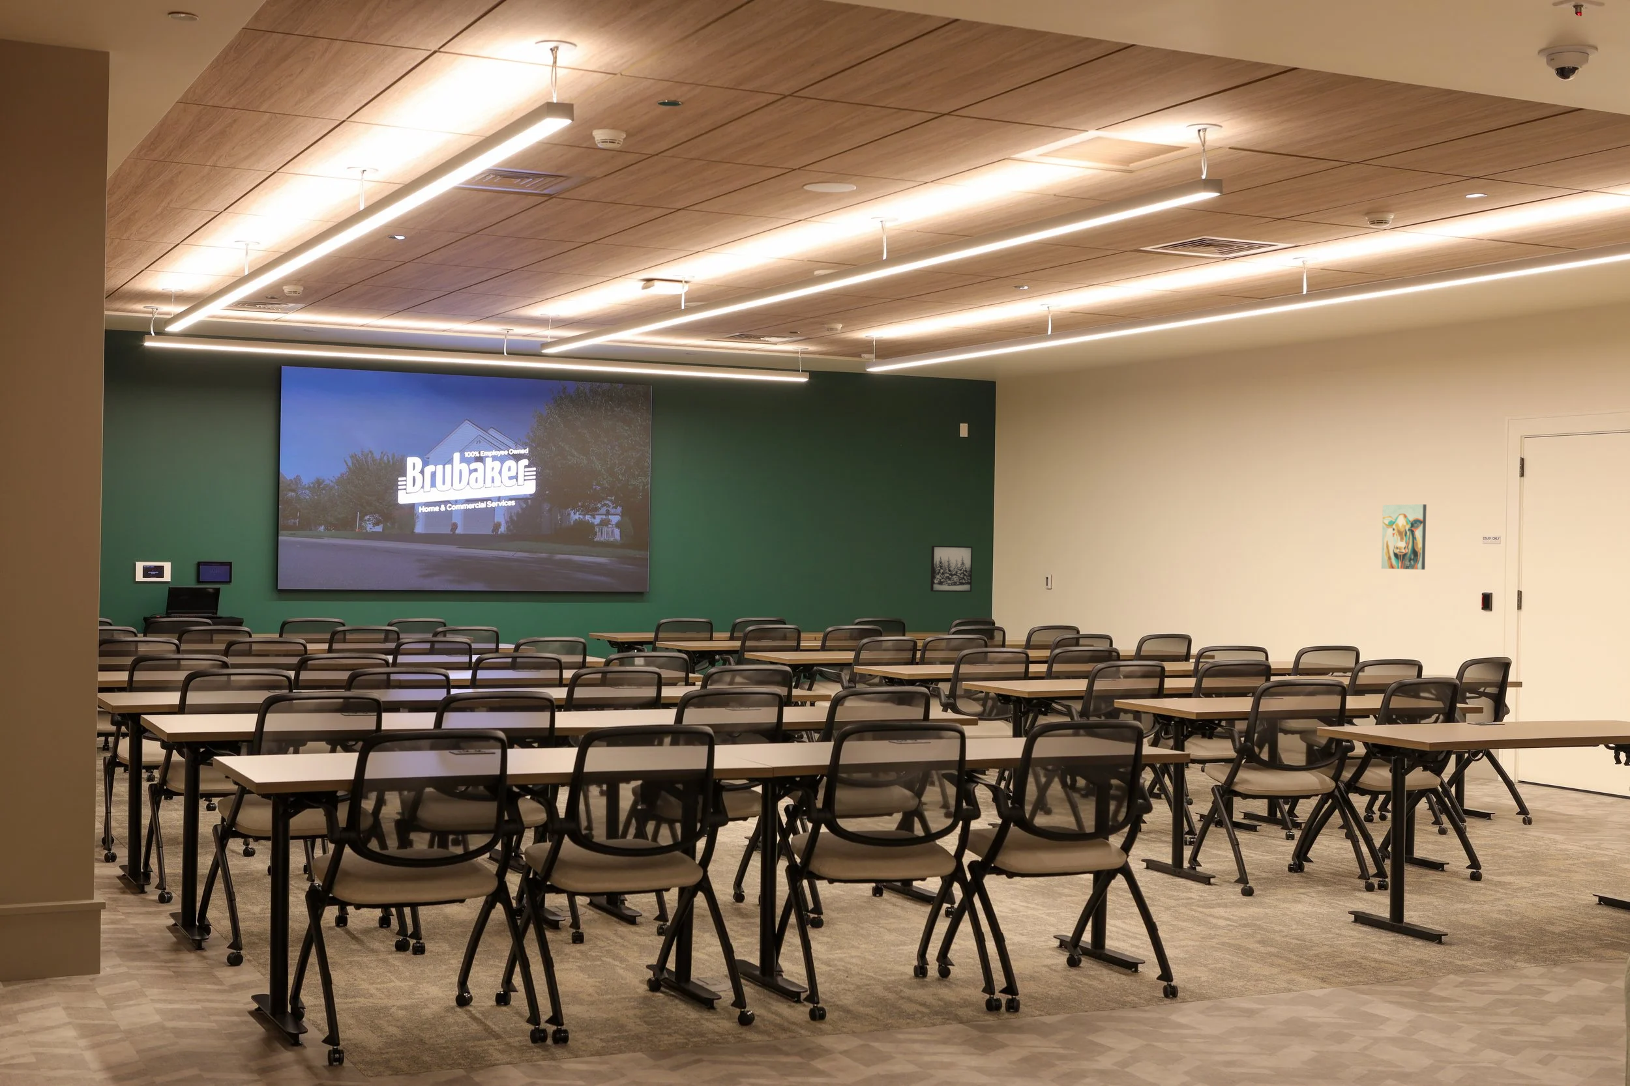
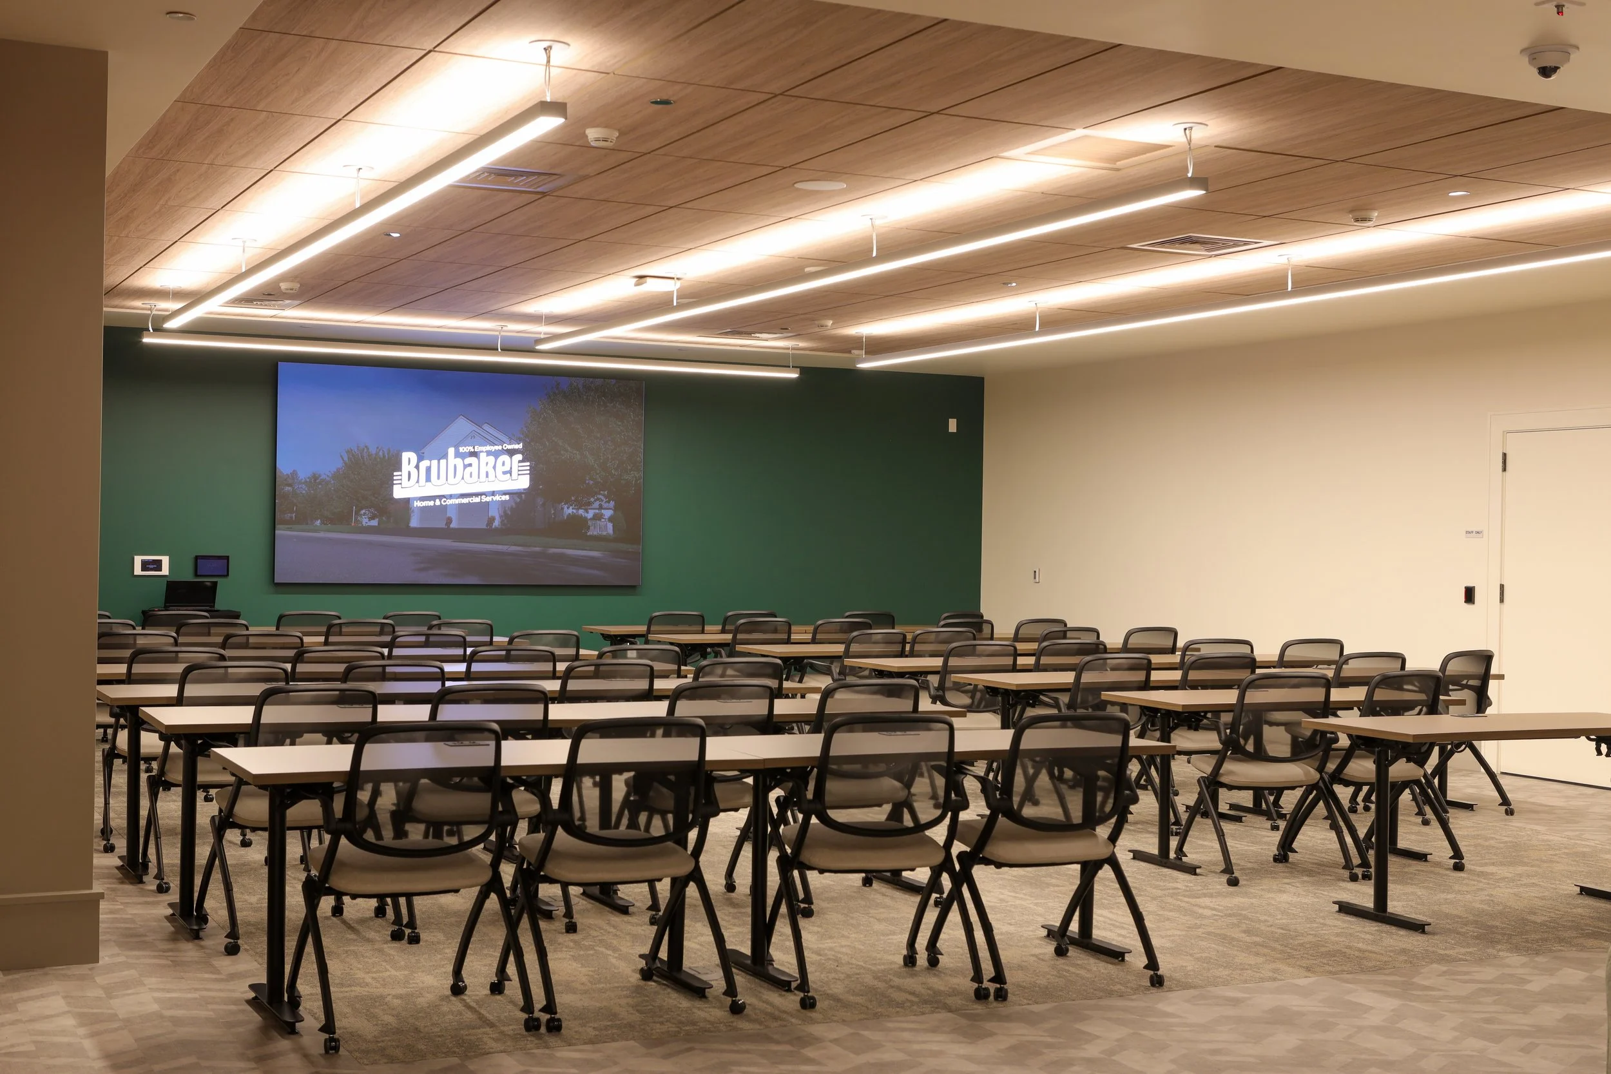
- wall art [930,545,973,593]
- wall art [1381,503,1427,571]
